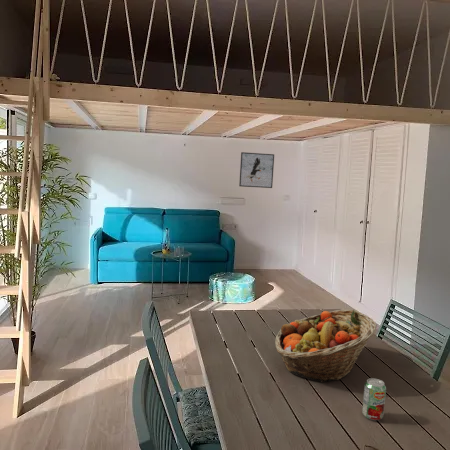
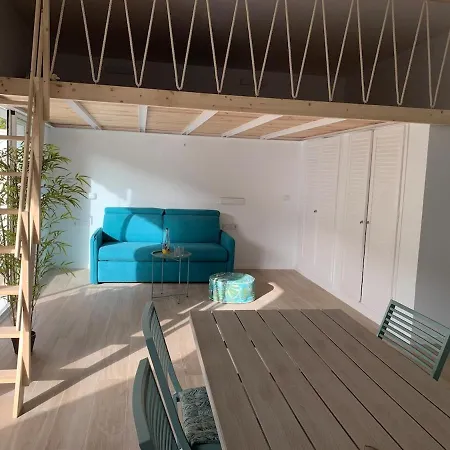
- fruit basket [274,309,377,383]
- beverage can [361,377,387,421]
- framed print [238,151,275,189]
